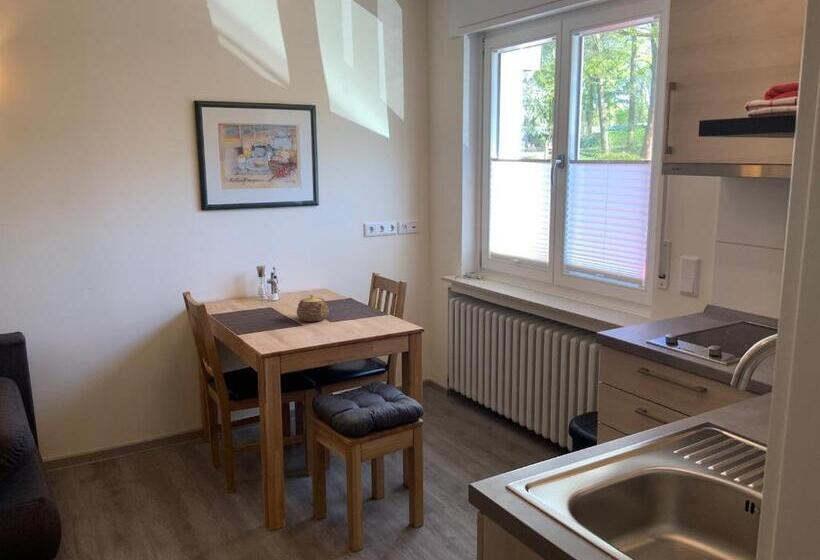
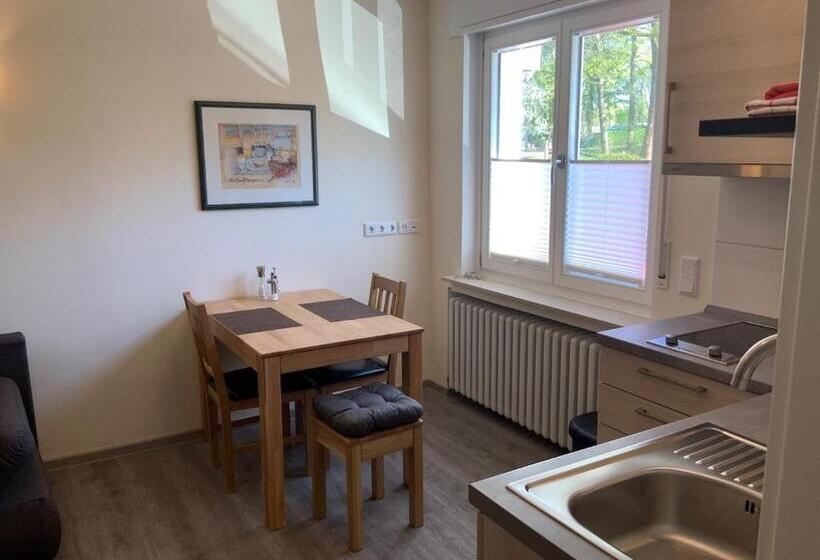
- teapot [296,294,330,322]
